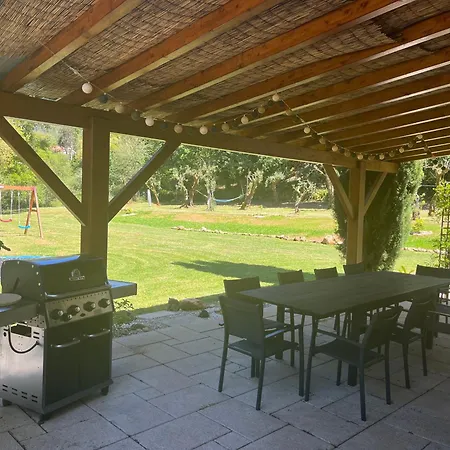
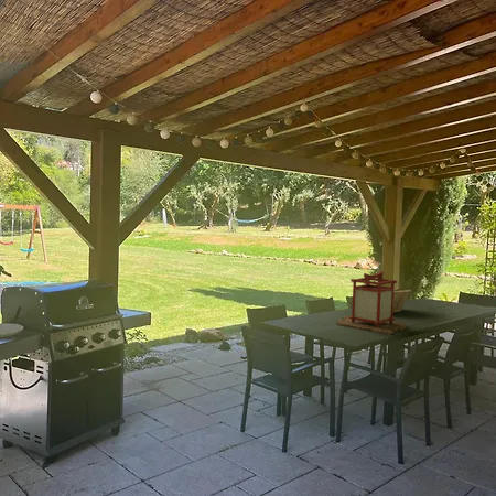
+ fruit basket [393,289,412,314]
+ lantern [336,270,408,336]
